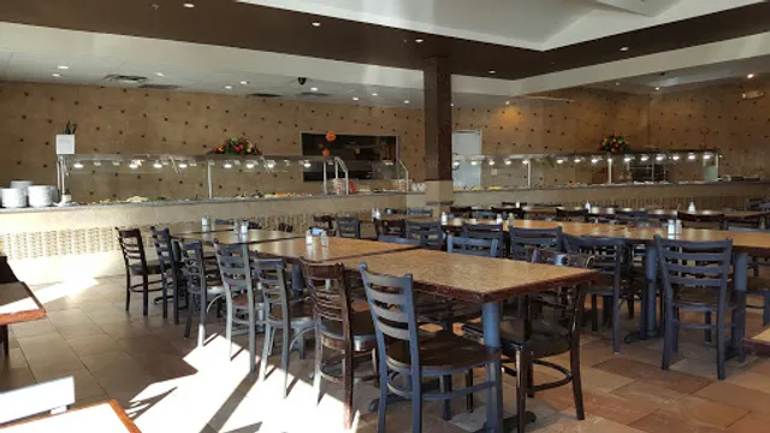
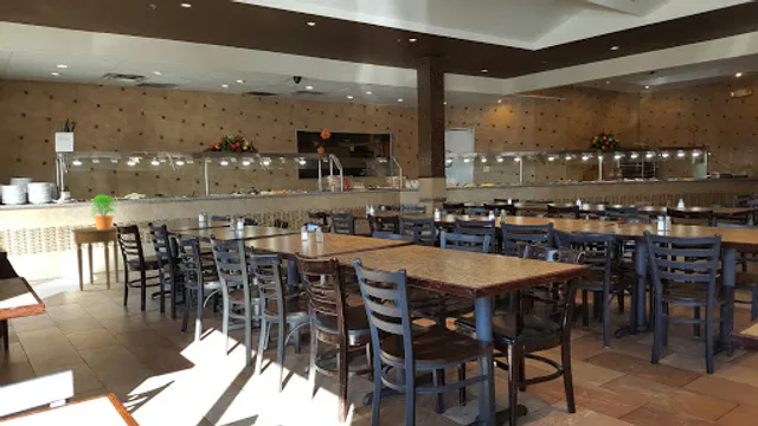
+ potted plant [89,193,117,230]
+ side table [70,225,120,292]
